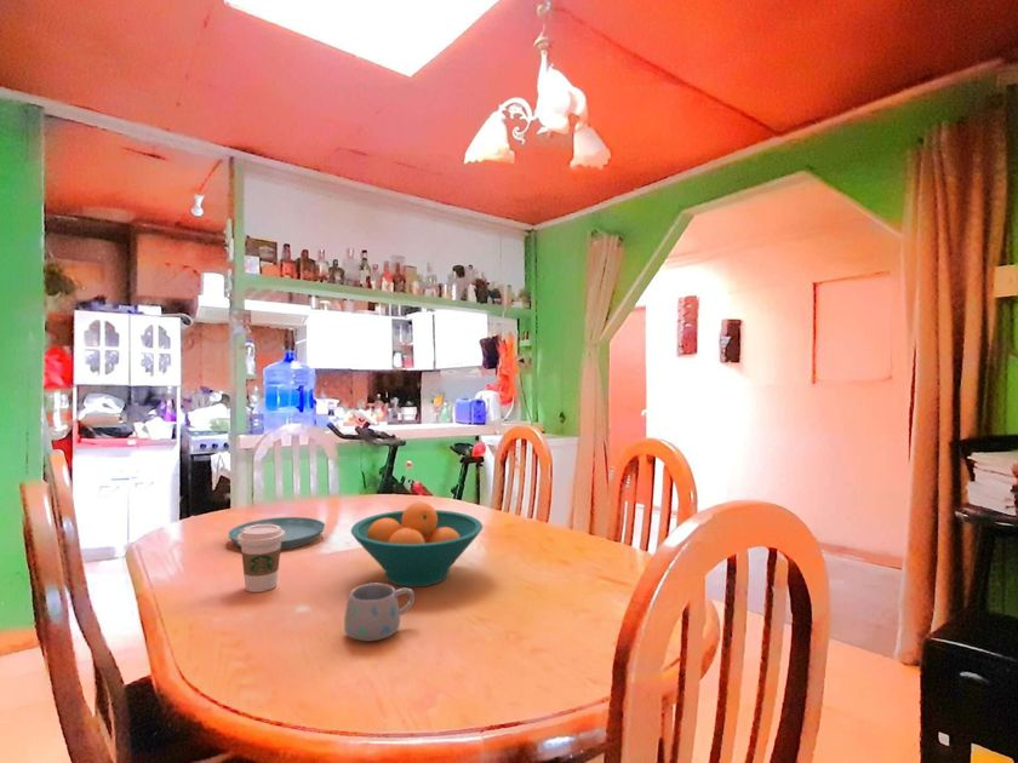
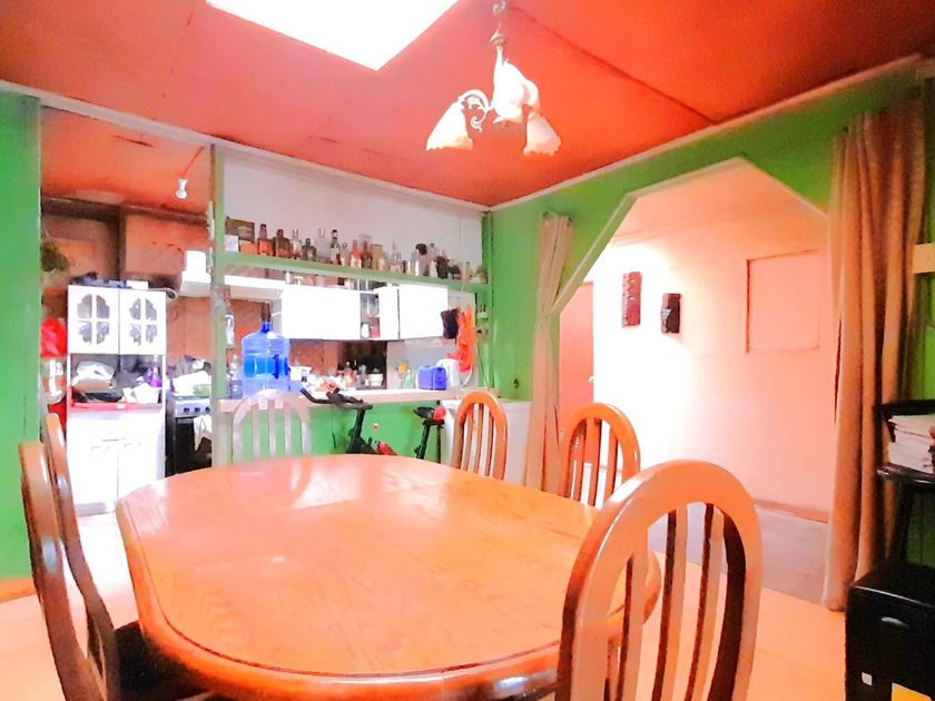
- saucer [227,516,326,551]
- fruit bowl [350,500,484,589]
- mug [343,583,416,642]
- coffee cup [238,524,285,593]
